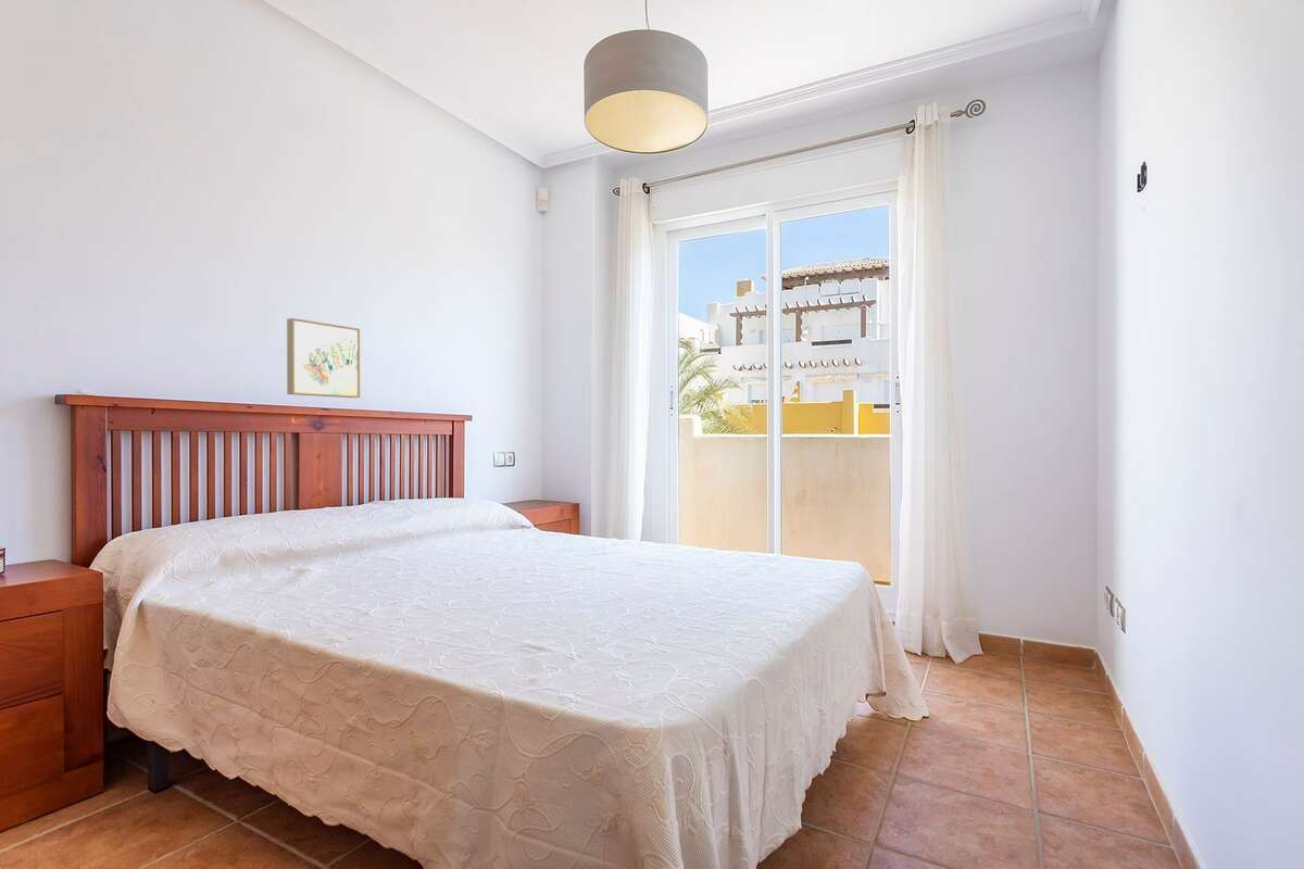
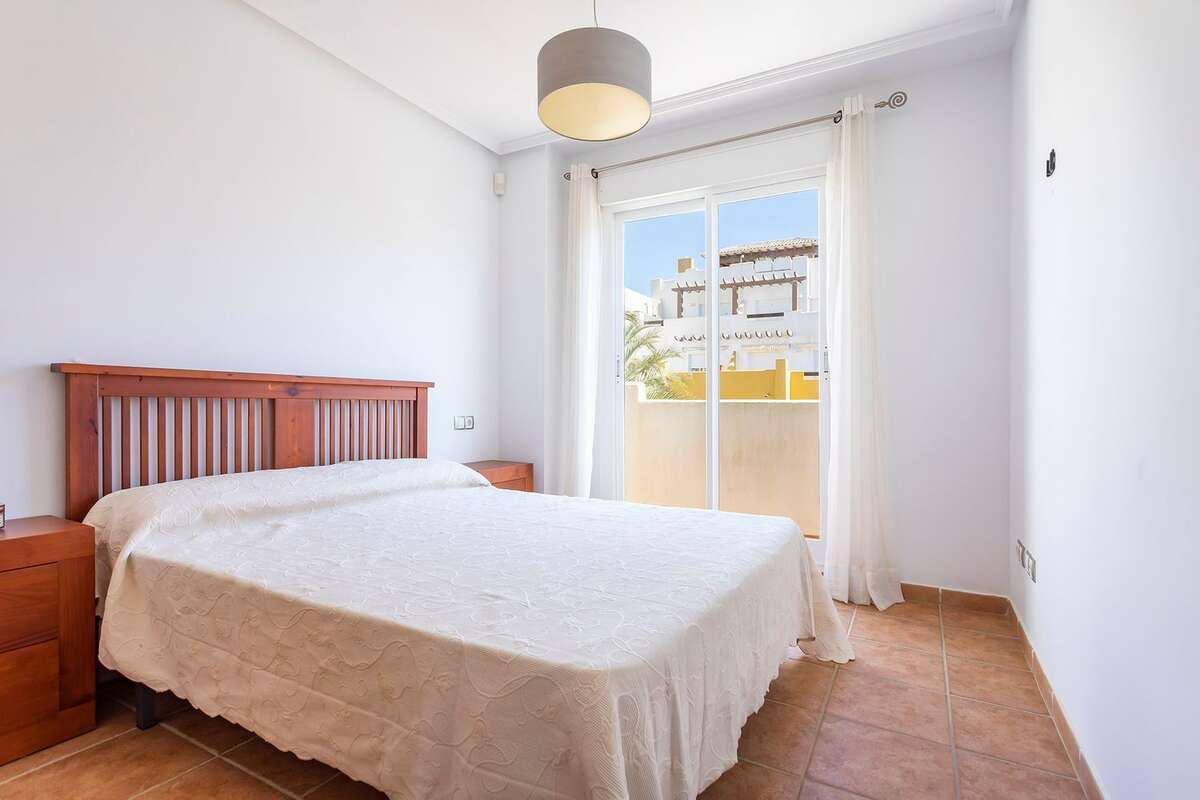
- wall art [286,317,361,399]
